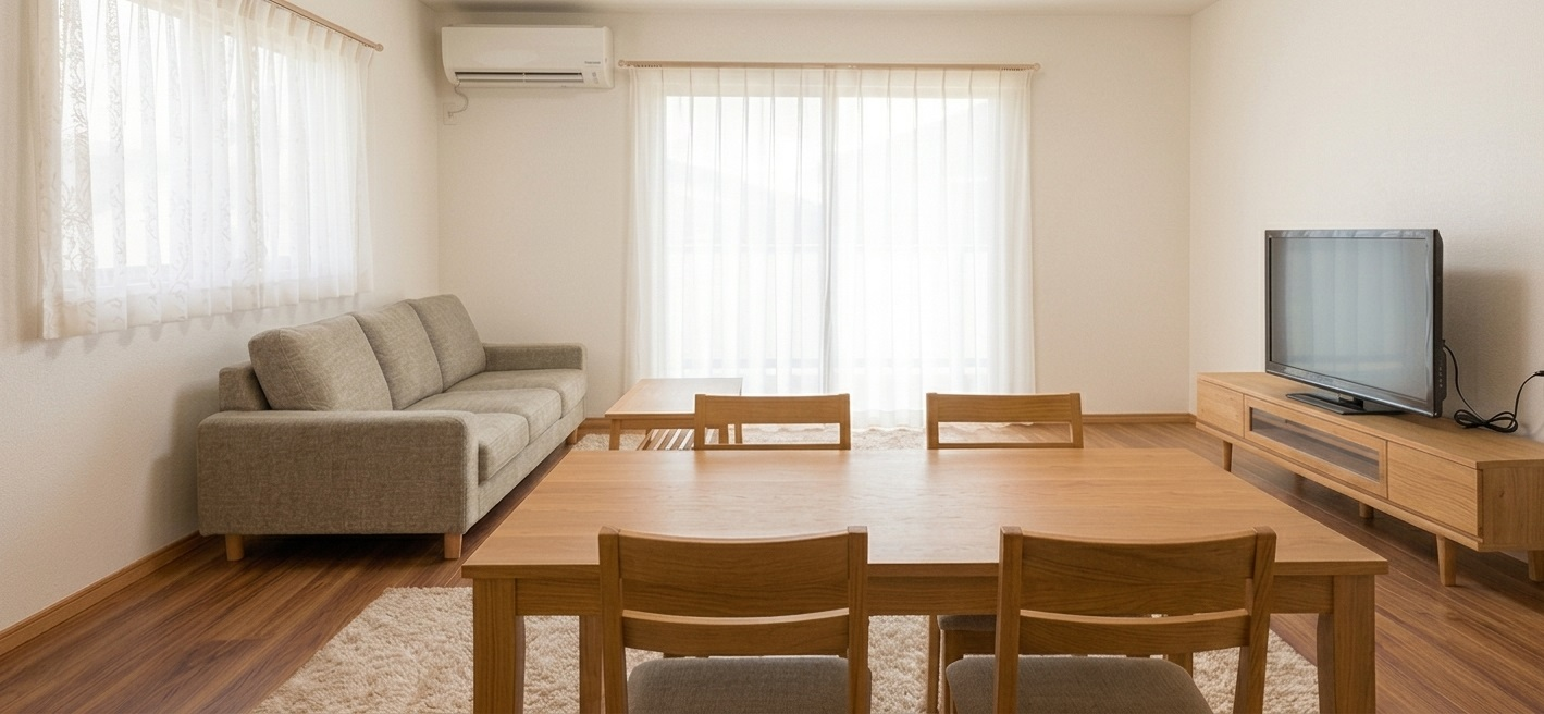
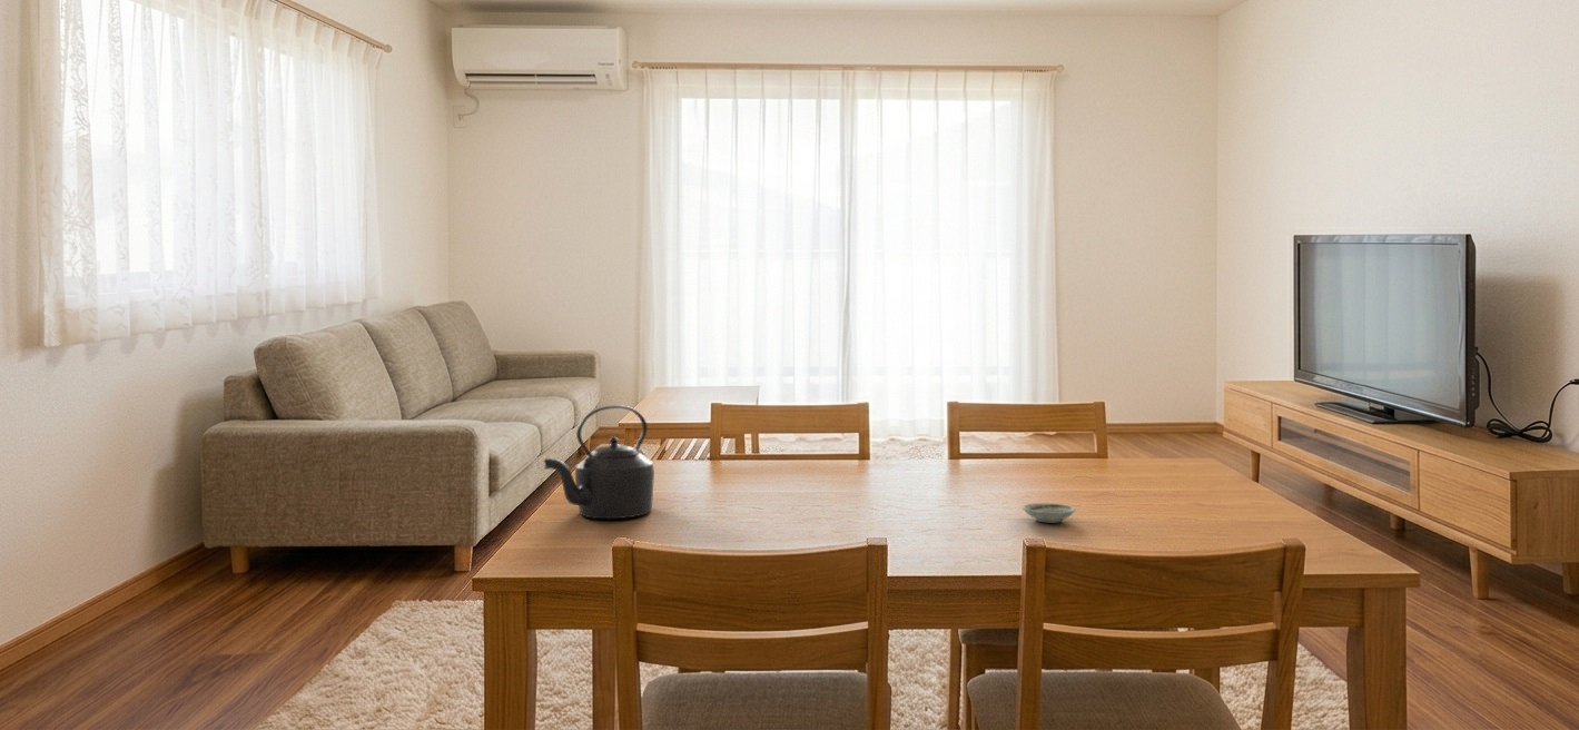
+ saucer [1022,502,1076,523]
+ kettle [543,404,655,520]
